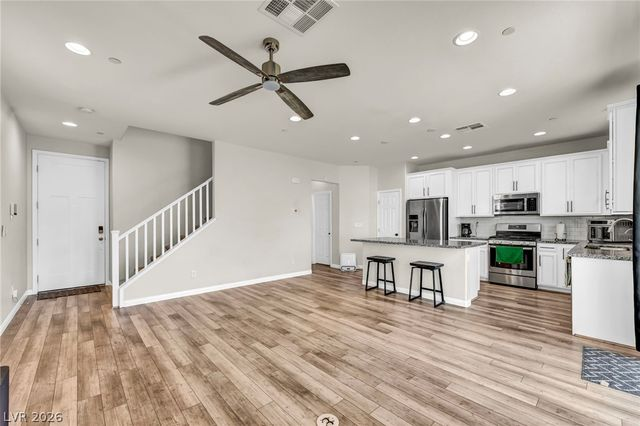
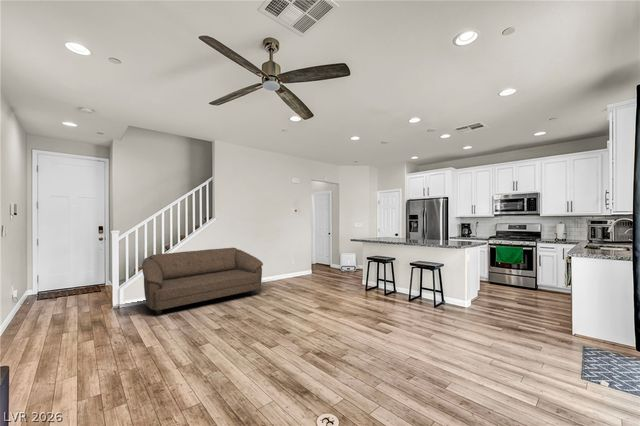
+ sofa [141,247,264,316]
